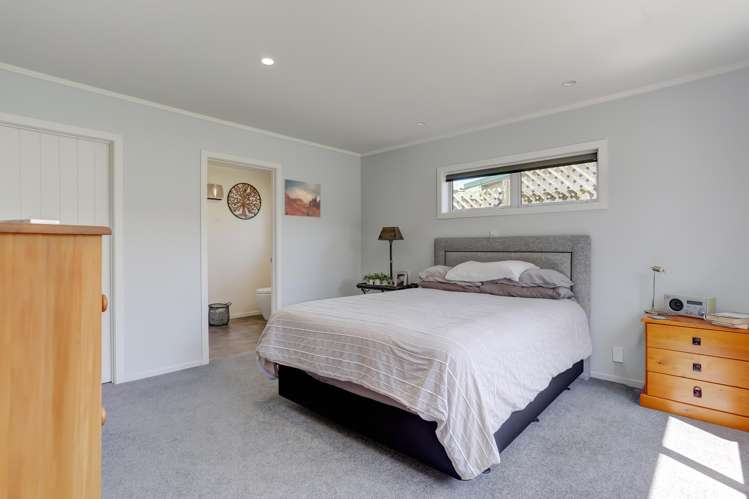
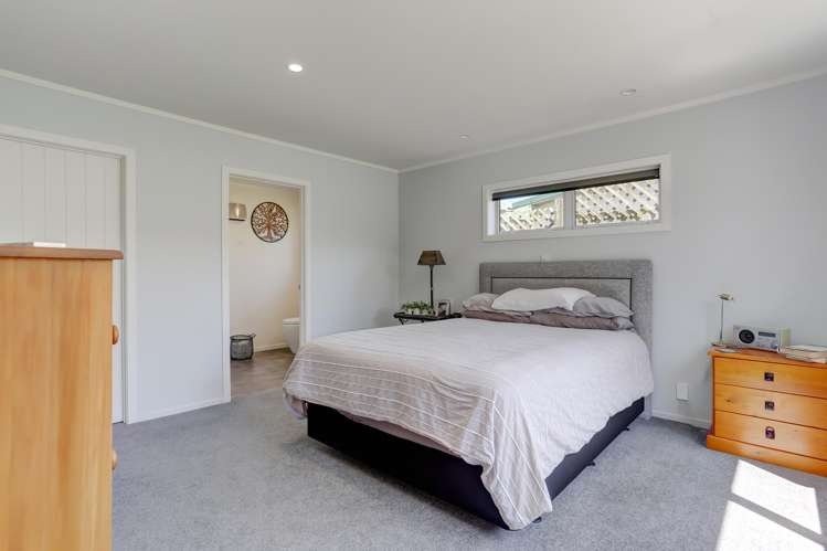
- wall art [284,178,321,218]
